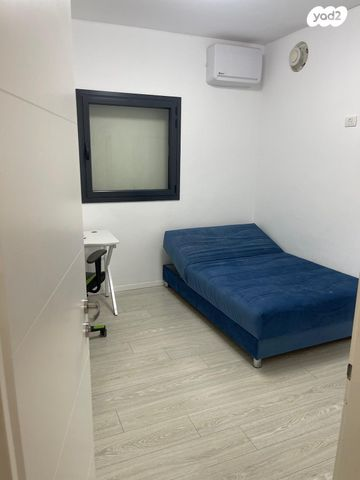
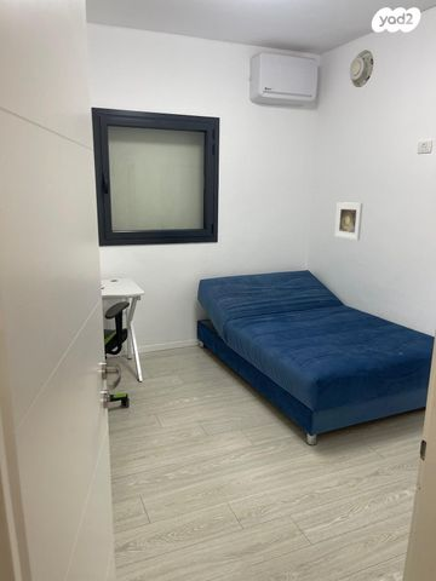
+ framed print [334,201,365,241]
